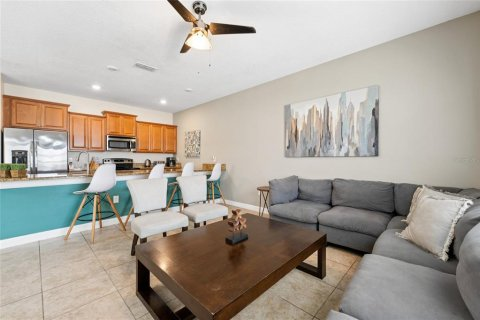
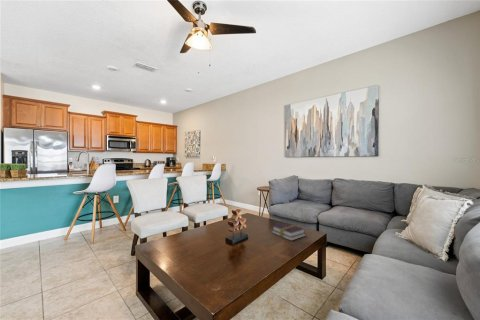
+ book [271,222,307,242]
